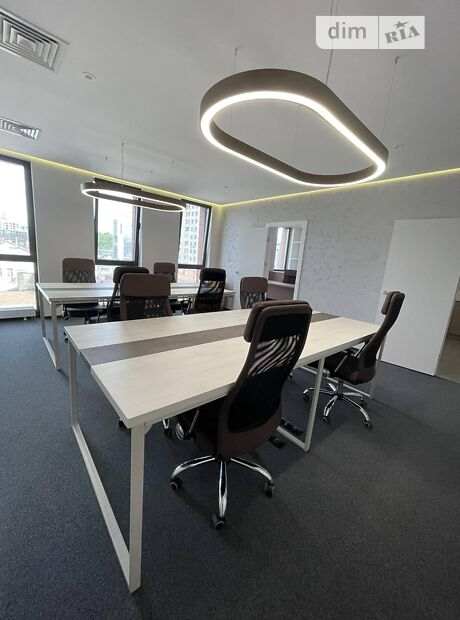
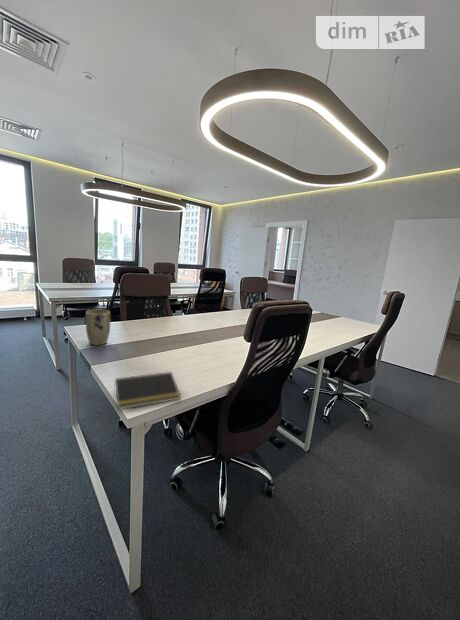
+ notepad [113,371,182,411]
+ plant pot [85,309,111,346]
